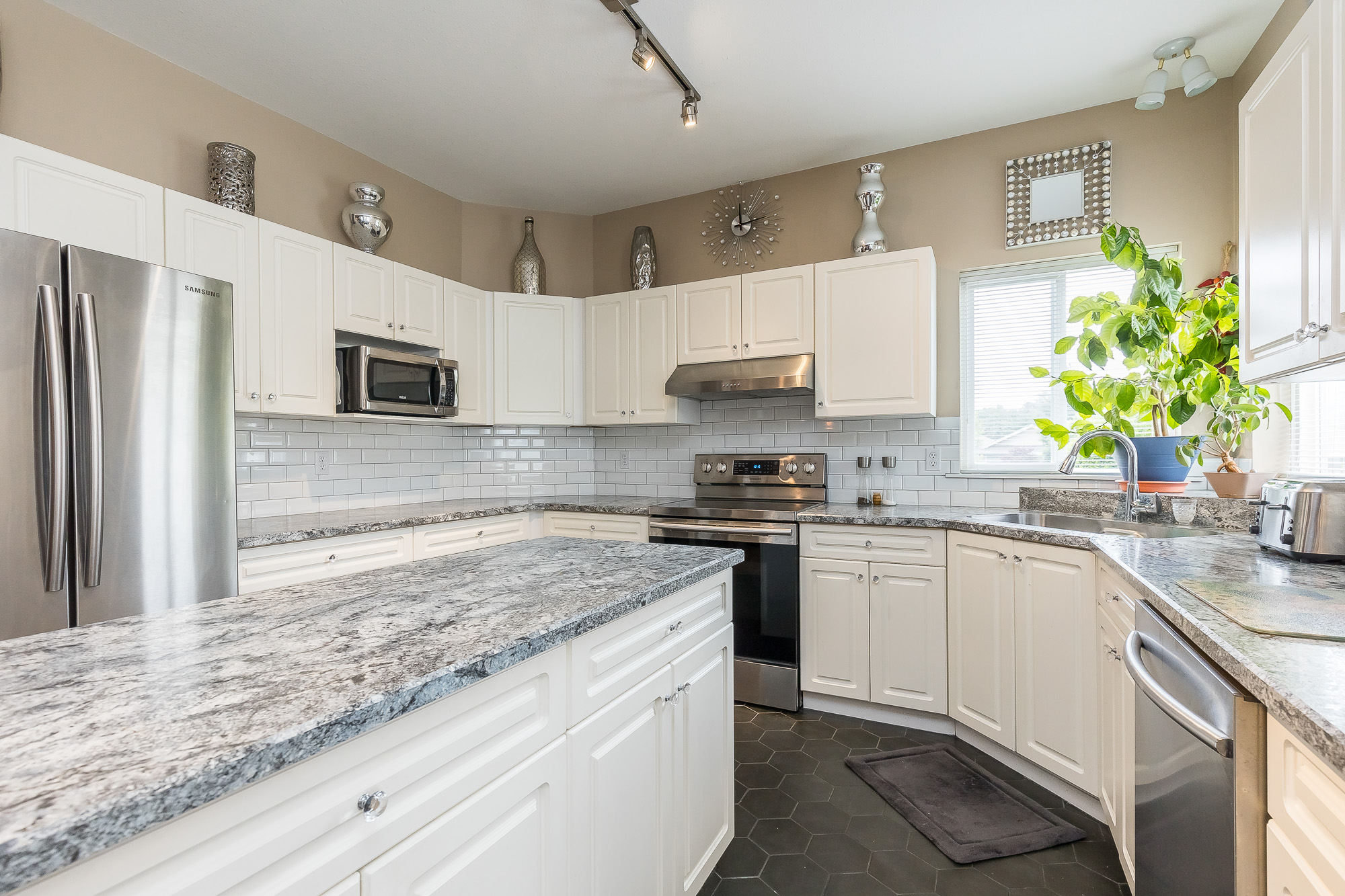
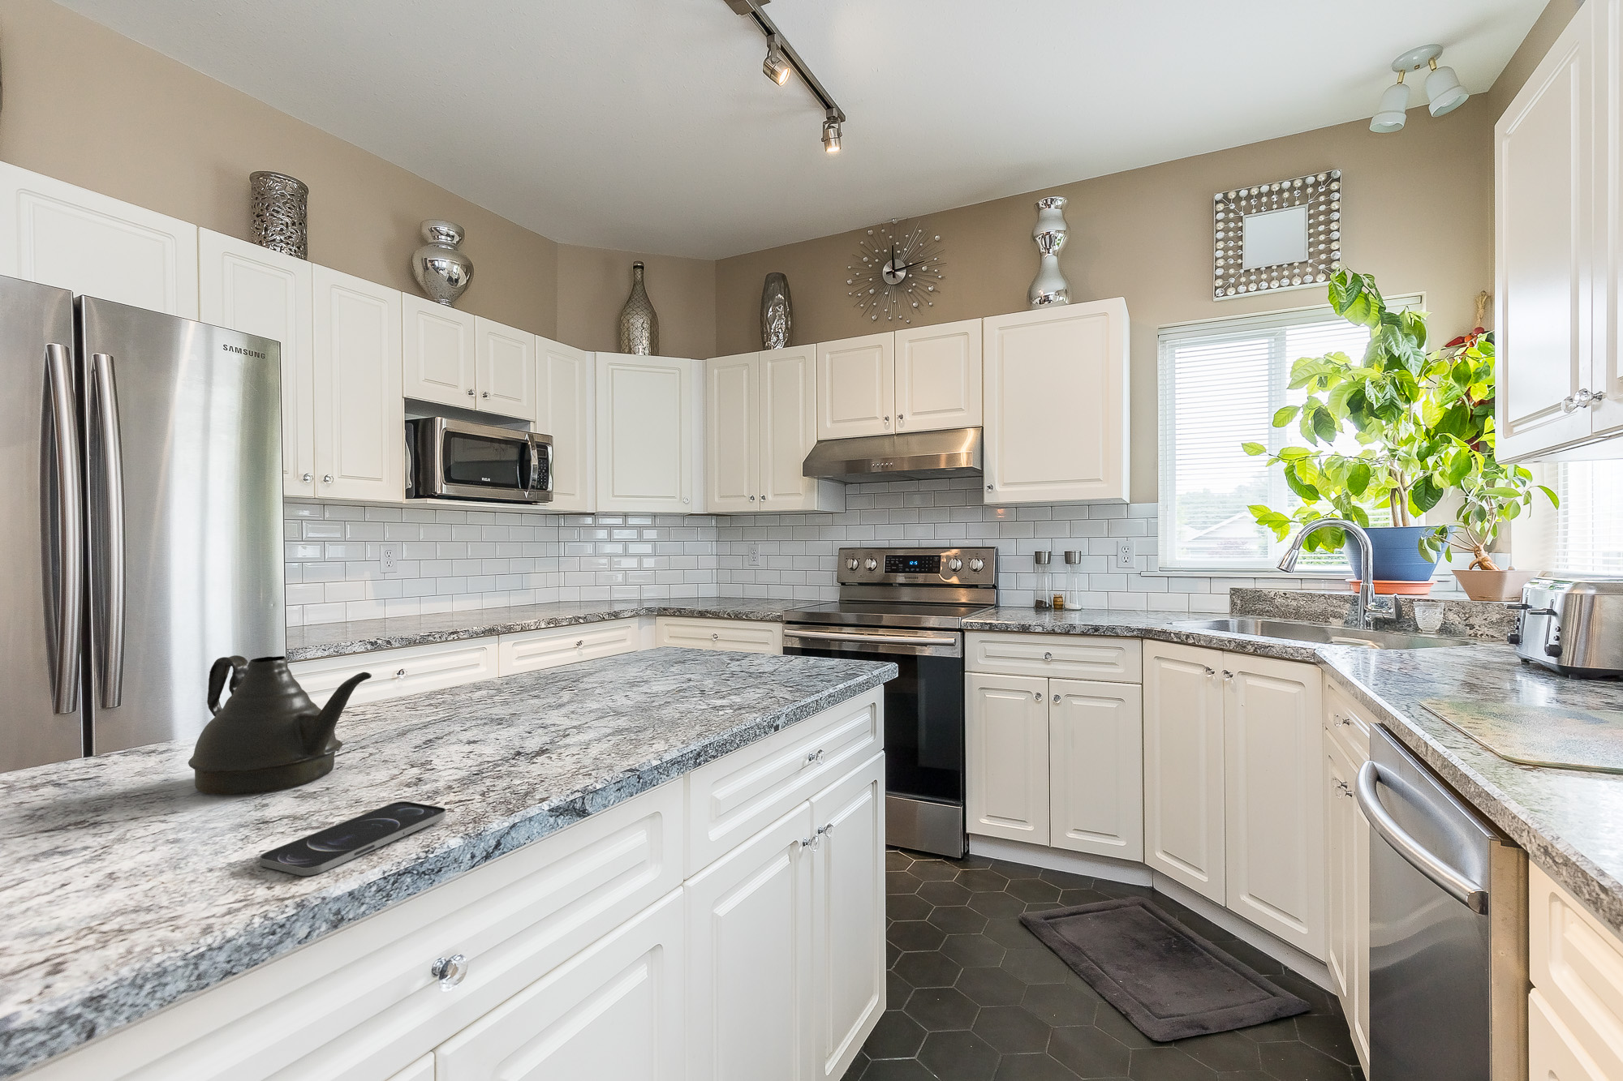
+ teapot [187,654,373,795]
+ smartphone [259,800,448,877]
